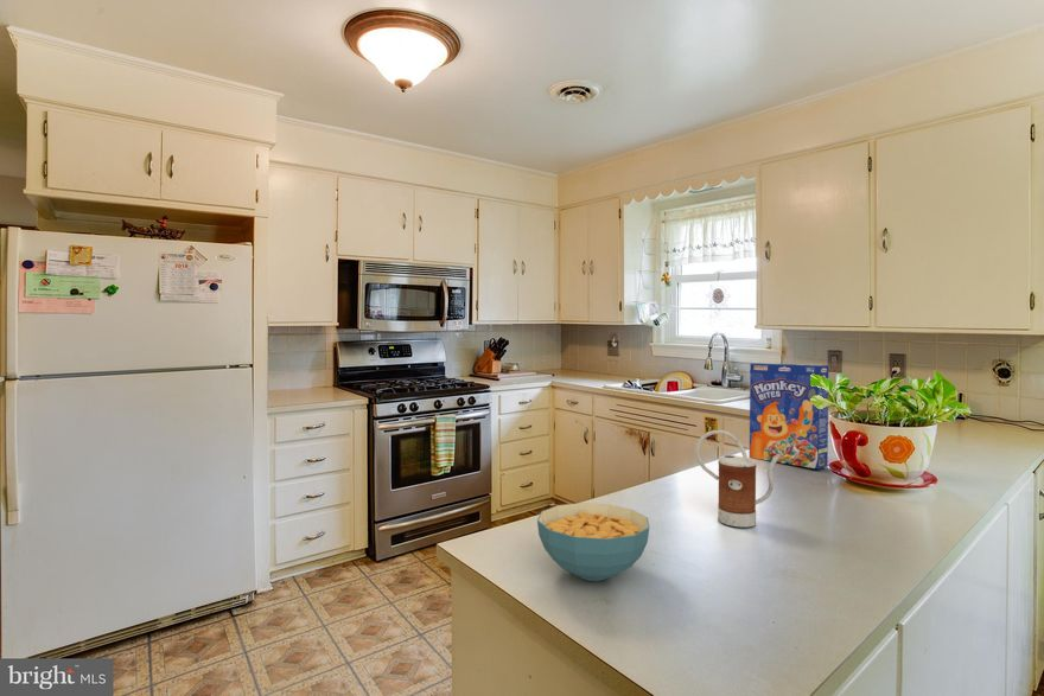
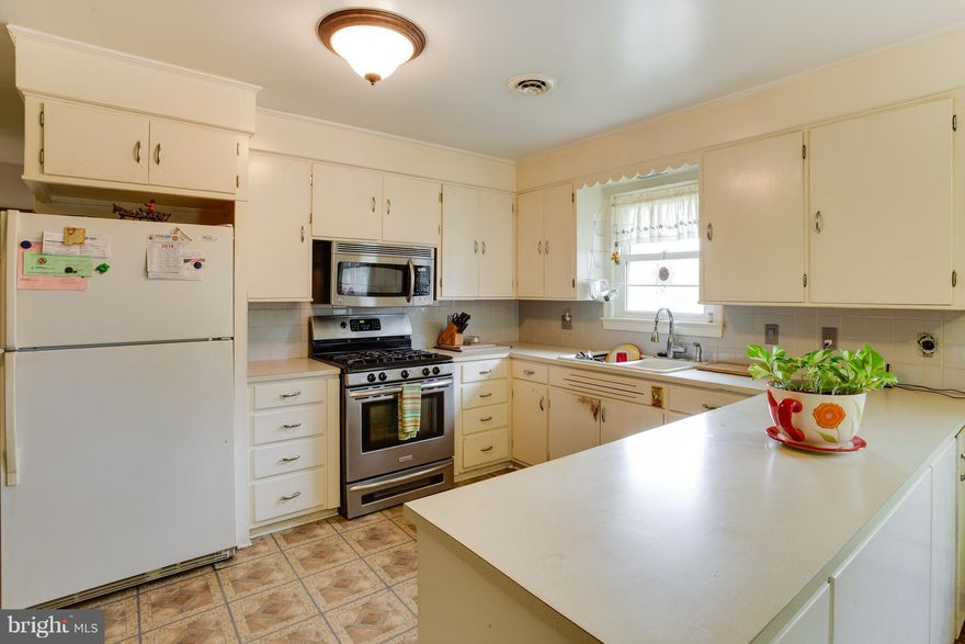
- cereal bowl [536,502,650,582]
- cereal box [749,362,829,471]
- kettle [694,429,783,528]
